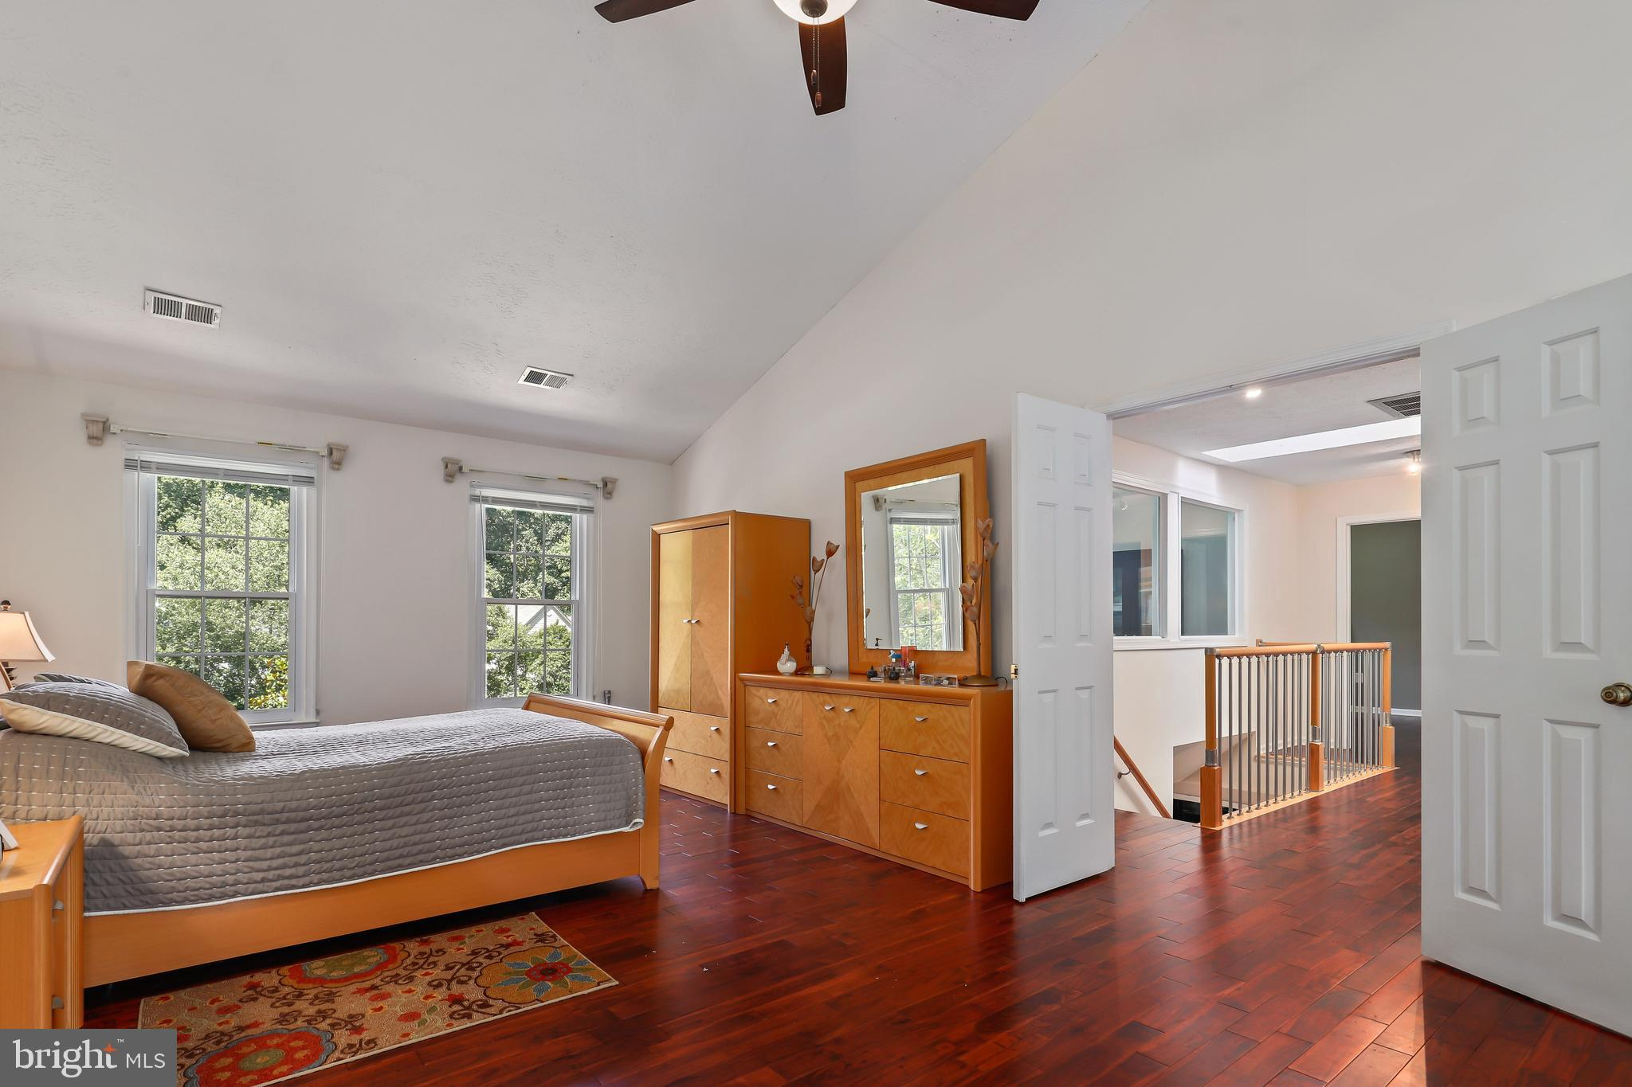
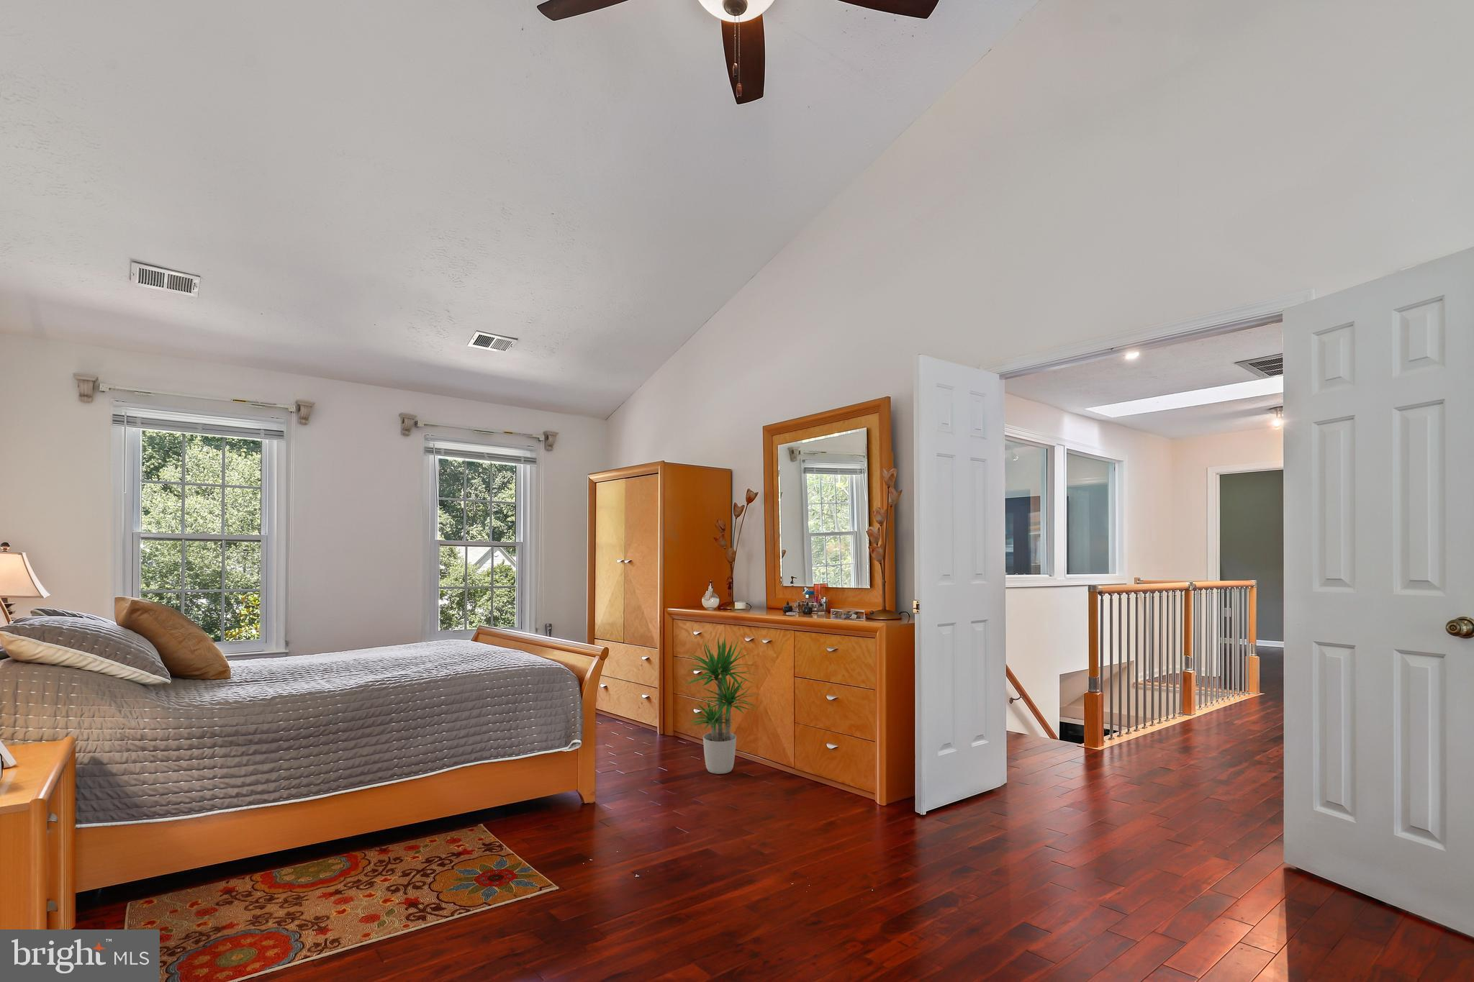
+ potted plant [681,637,758,775]
